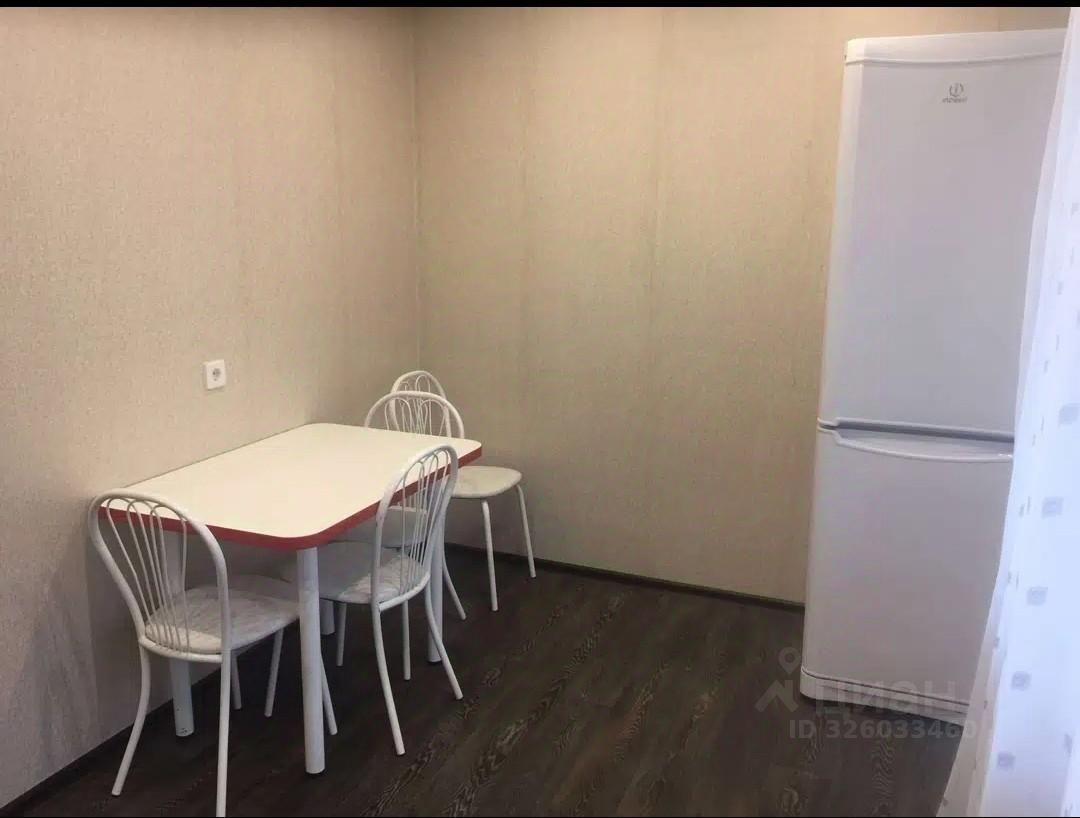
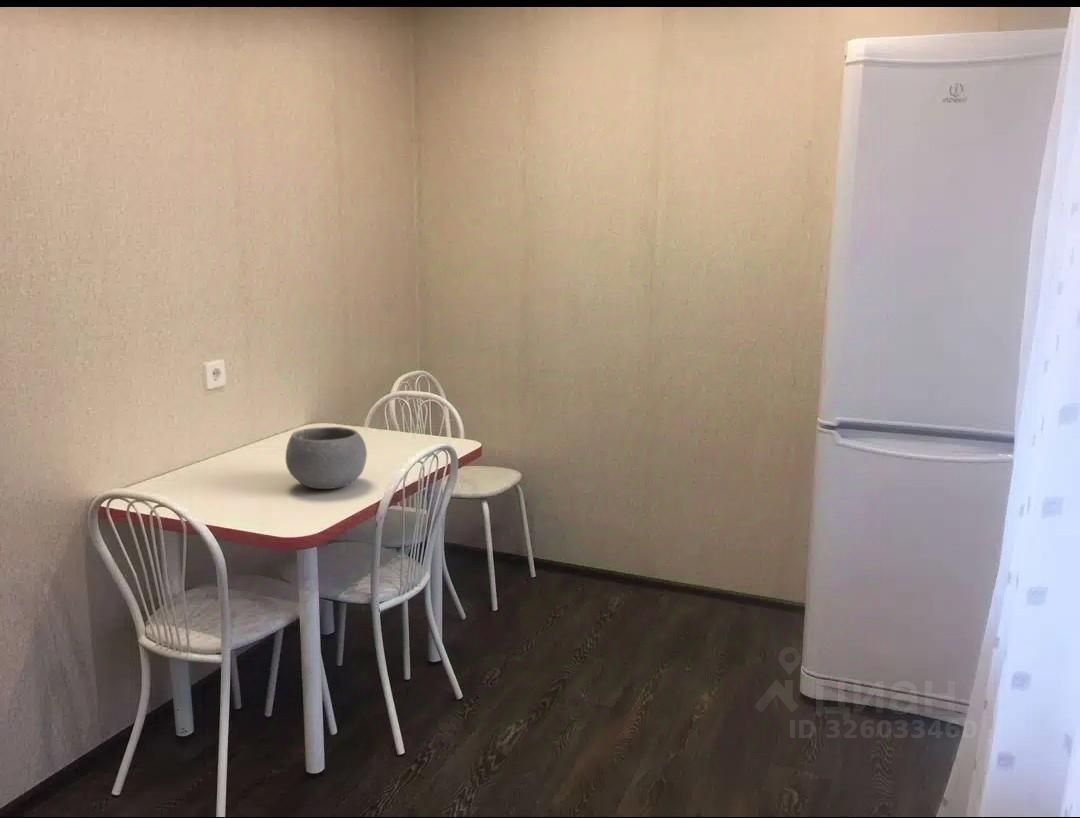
+ bowl [285,426,368,490]
